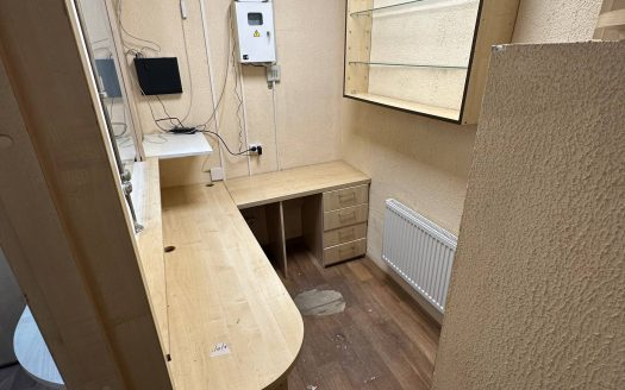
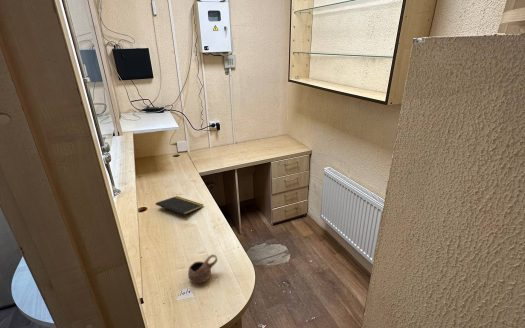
+ notepad [155,195,205,220]
+ cup [187,253,218,284]
